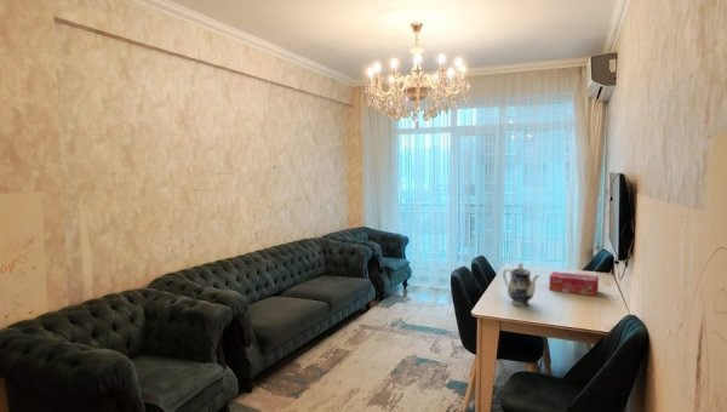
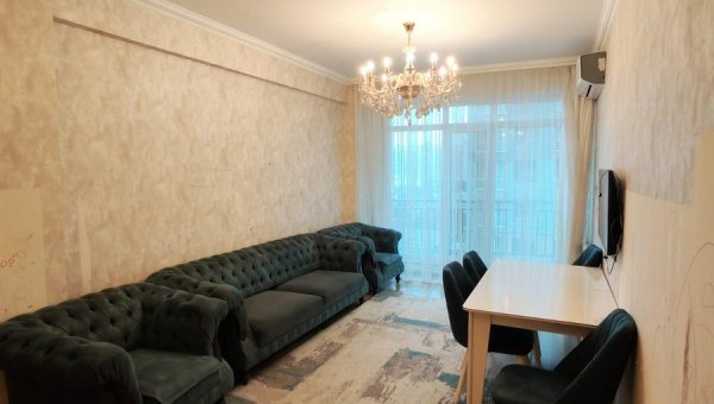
- teapot [502,262,540,307]
- tissue box [548,270,600,297]
